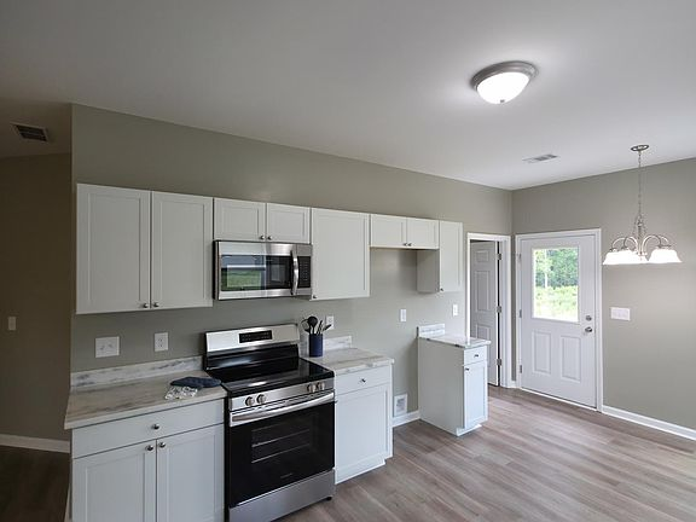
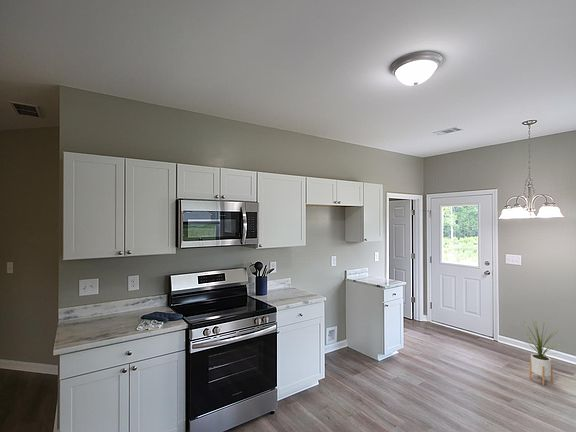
+ house plant [520,318,563,386]
